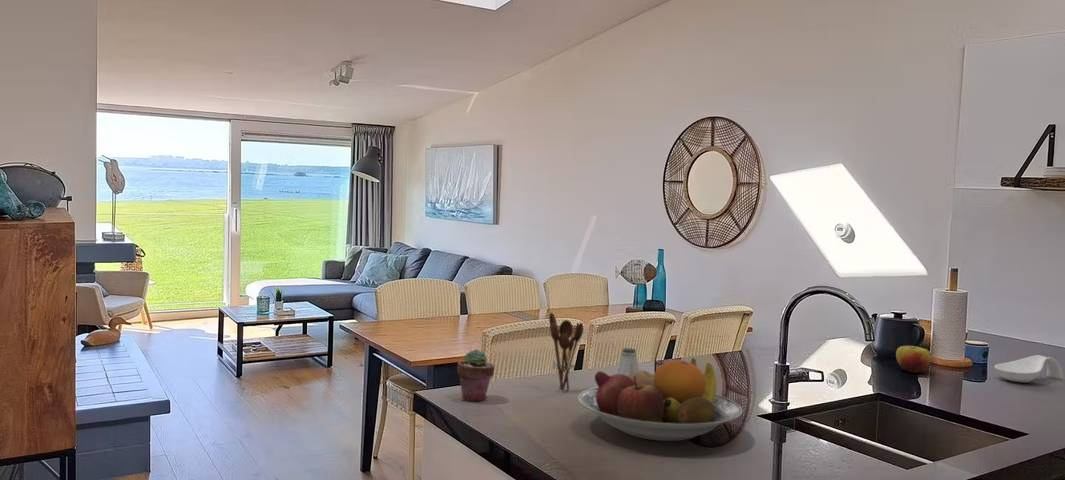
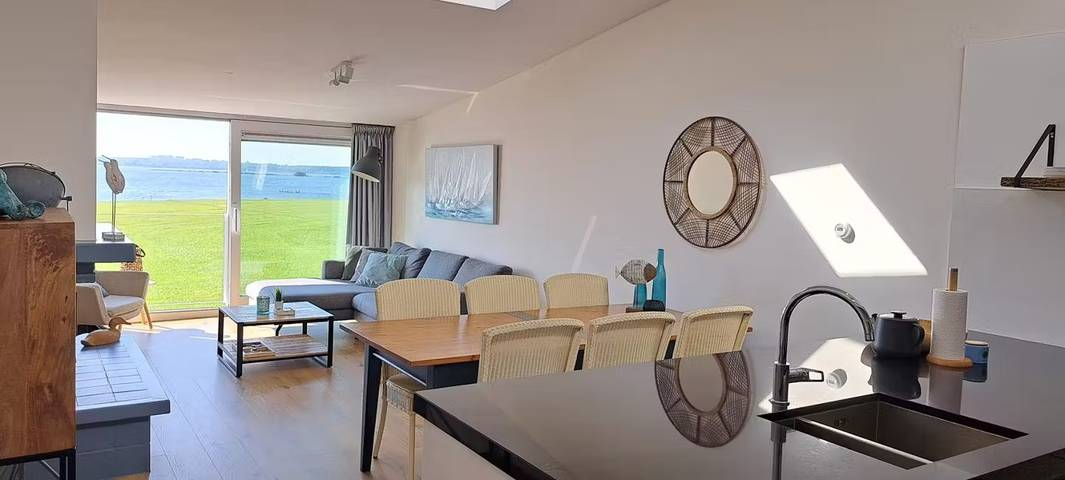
- fruit bowl [577,357,743,442]
- utensil holder [548,312,584,392]
- spoon rest [993,354,1064,383]
- apple [895,345,932,373]
- saltshaker [616,347,640,376]
- potted succulent [456,348,496,402]
